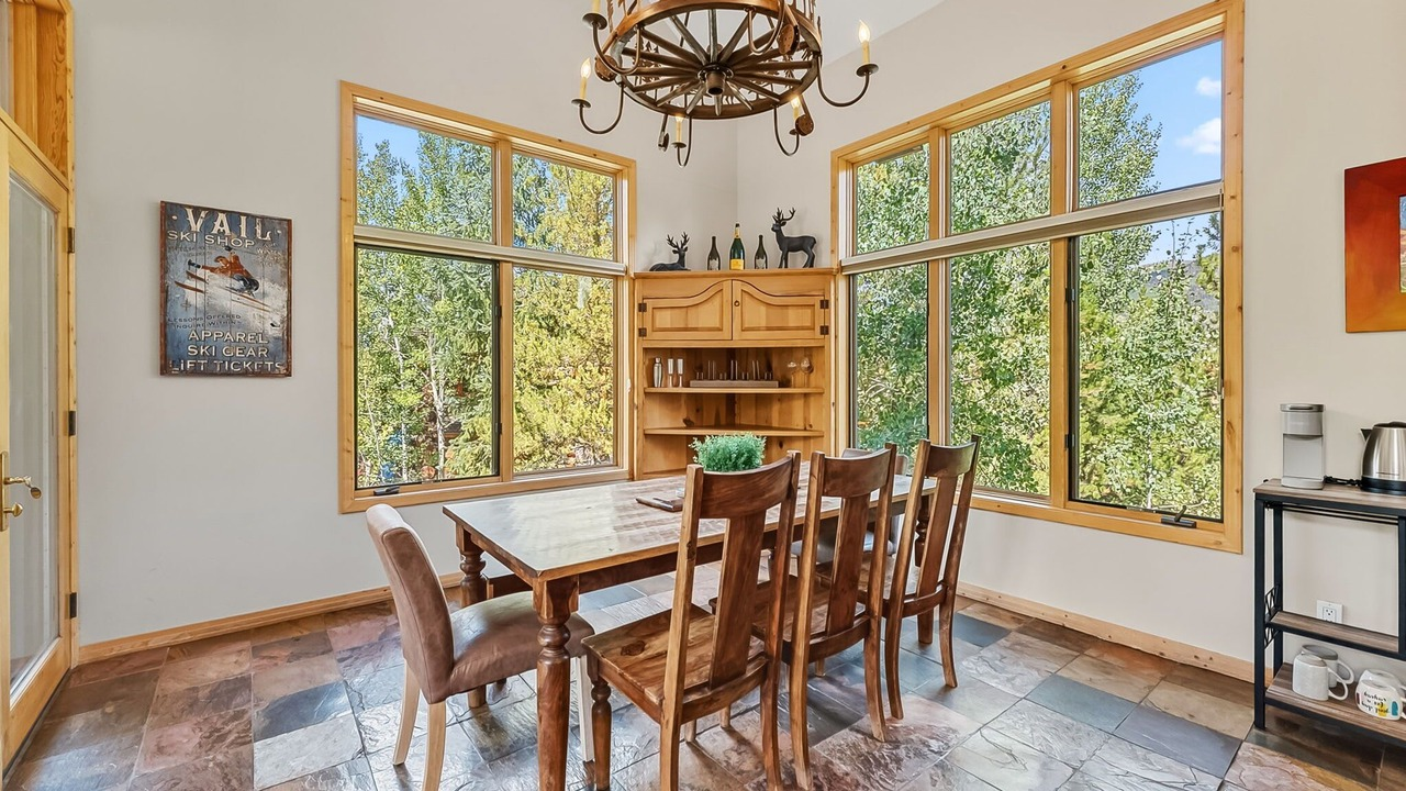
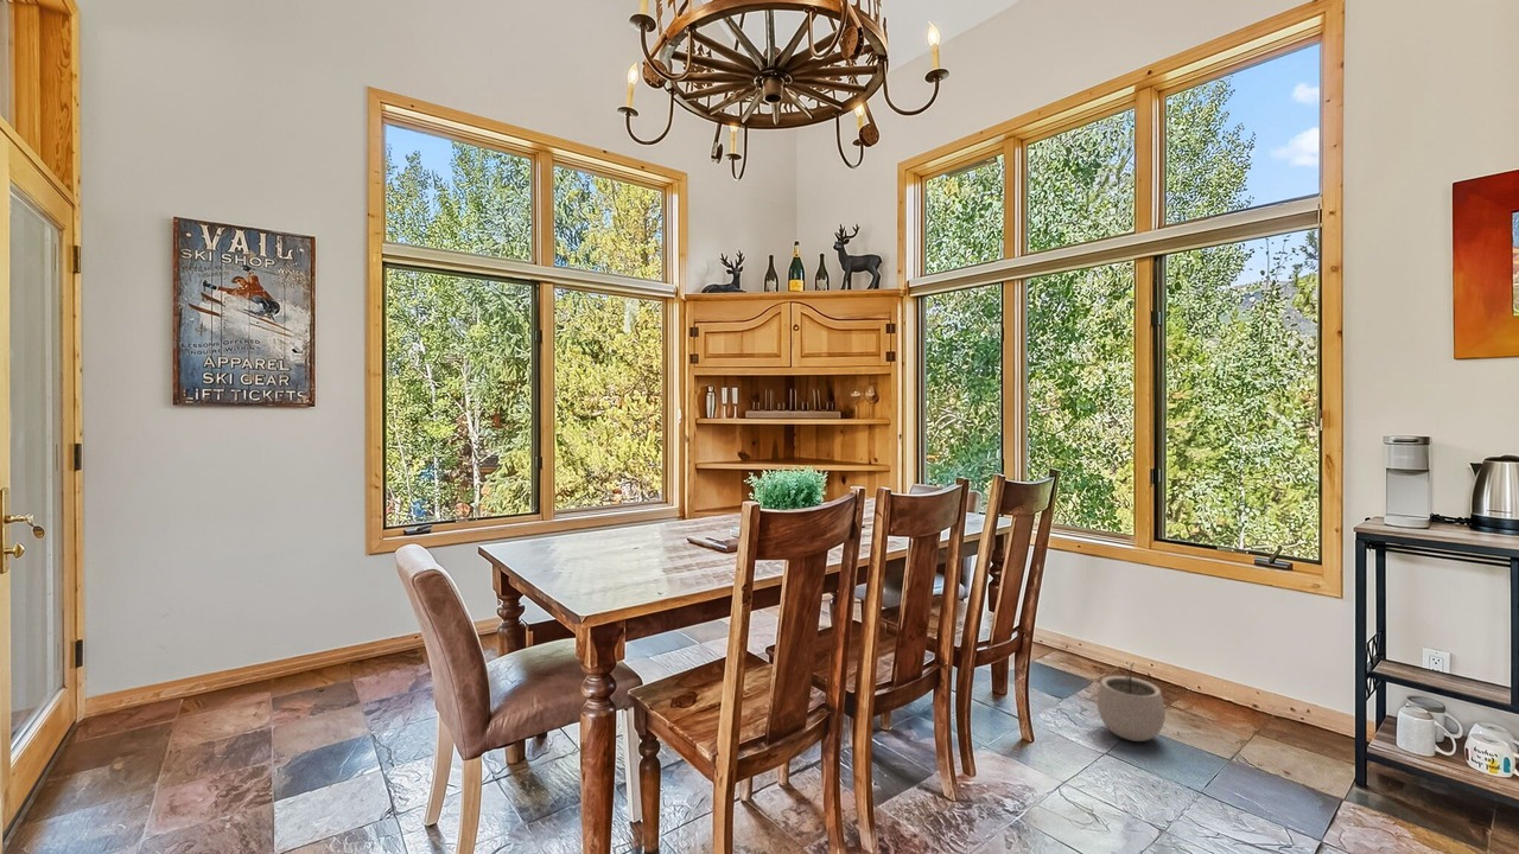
+ plant pot [1097,662,1167,743]
